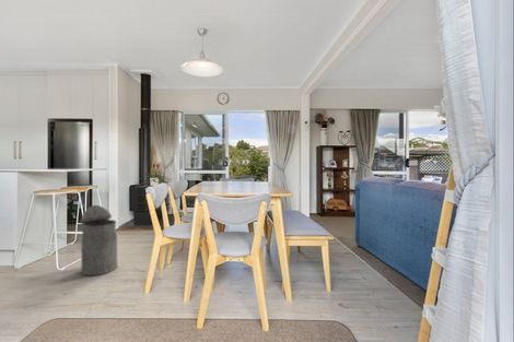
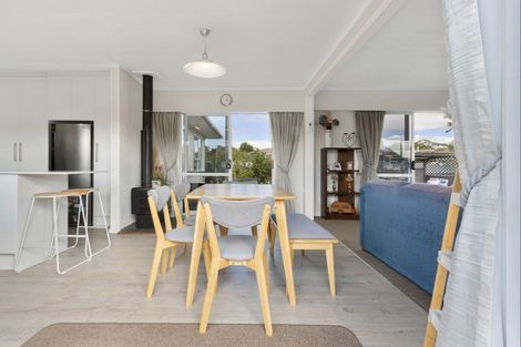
- trash can [80,204,119,276]
